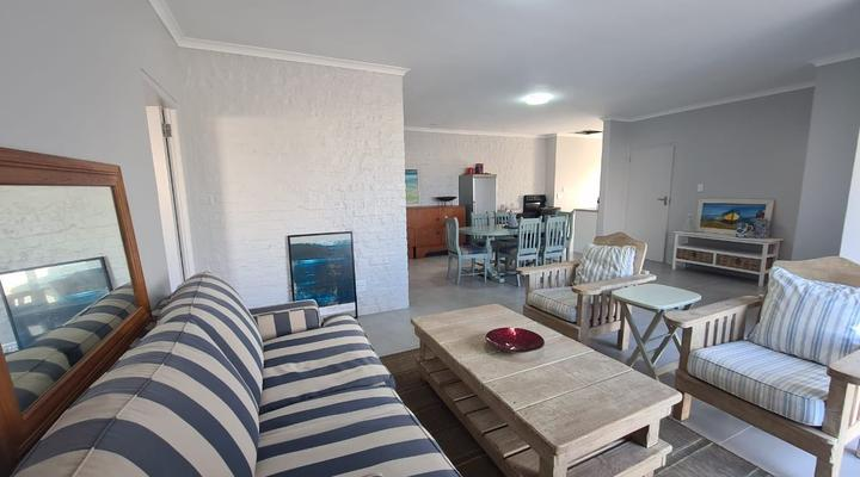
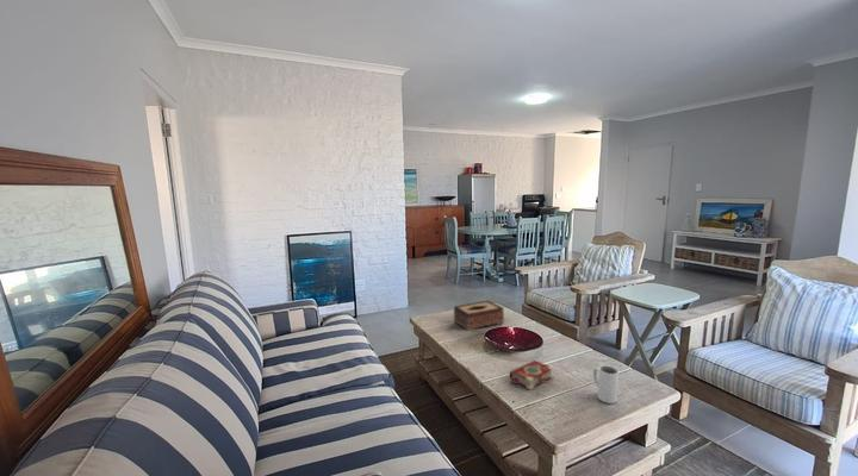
+ mug [592,364,620,405]
+ book [509,359,555,390]
+ tissue box [453,300,505,332]
